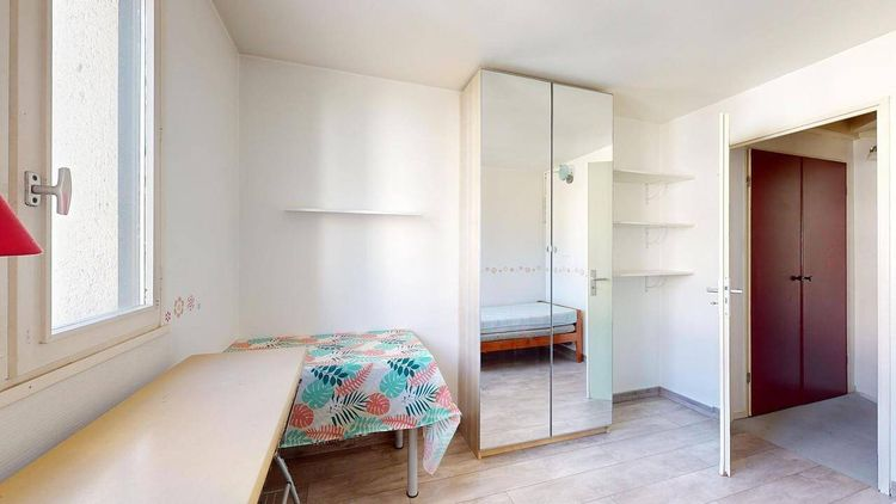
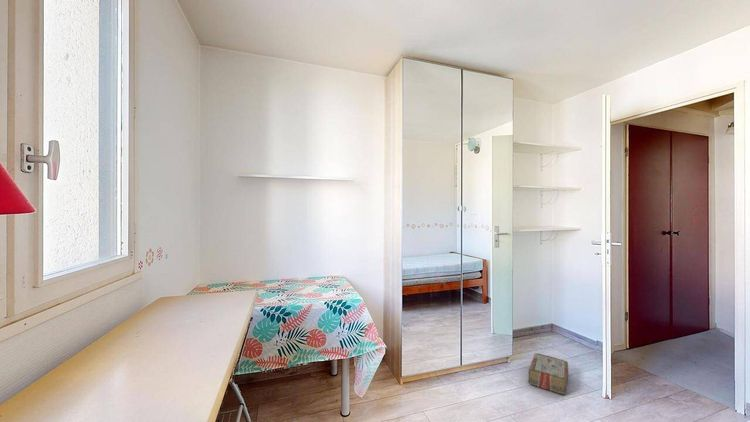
+ carton [528,352,569,396]
